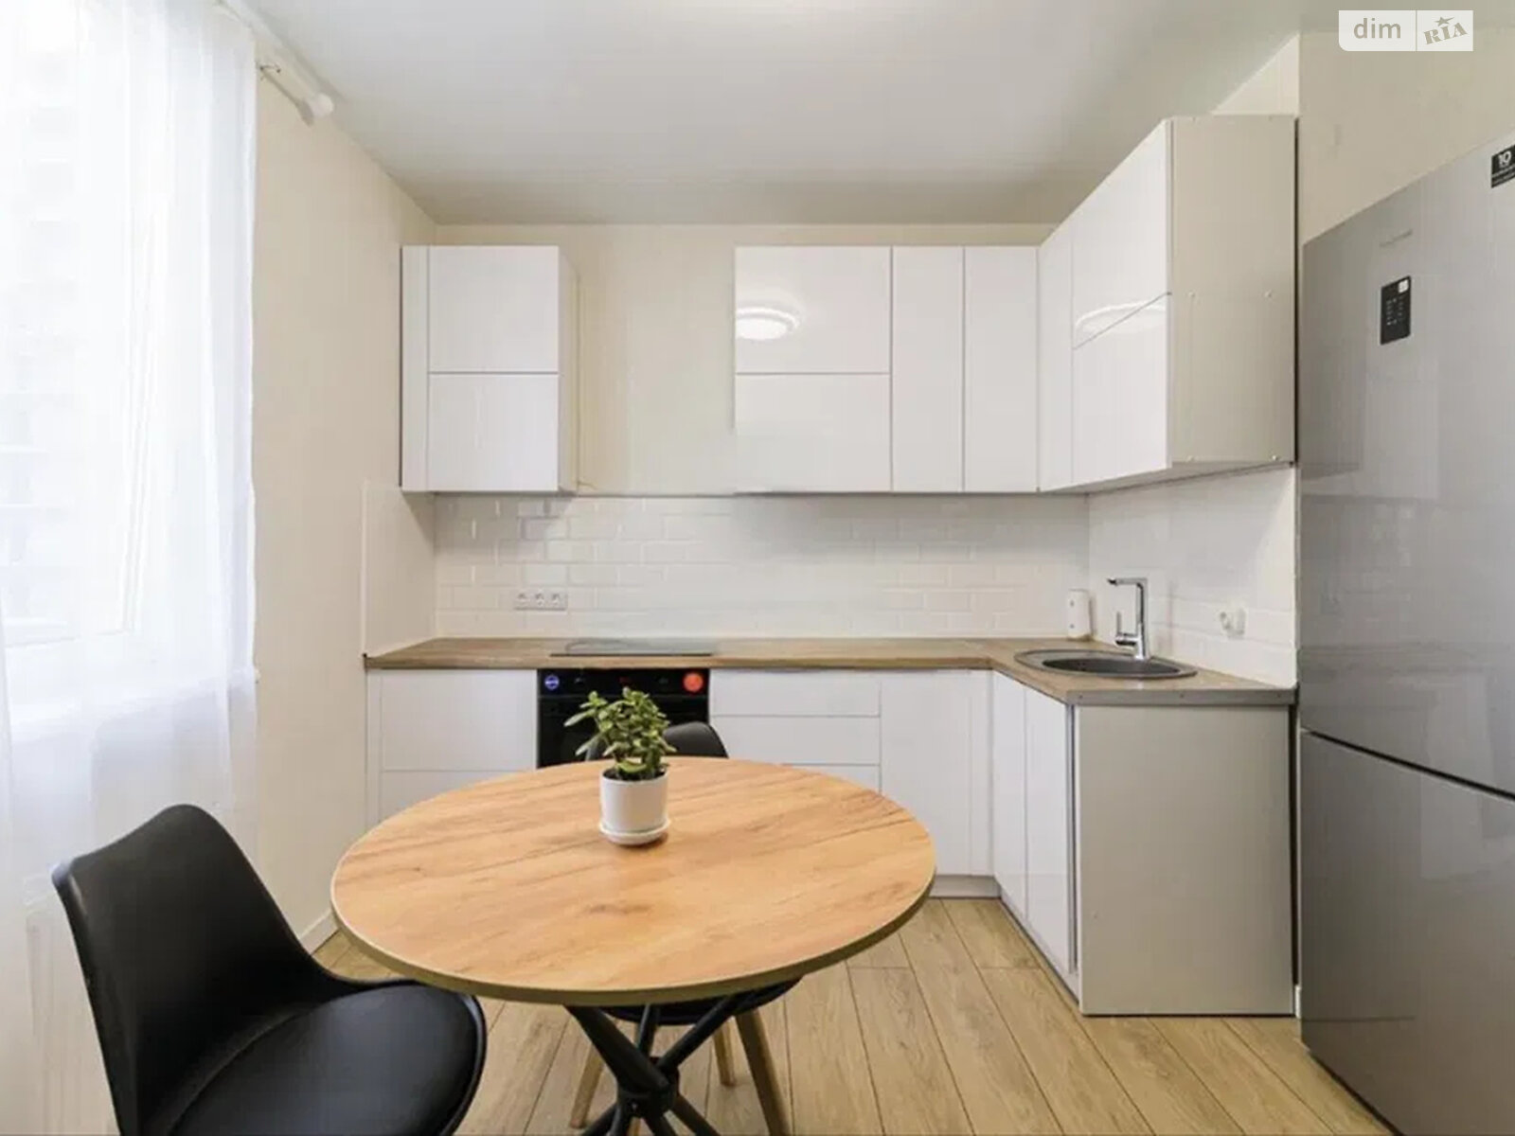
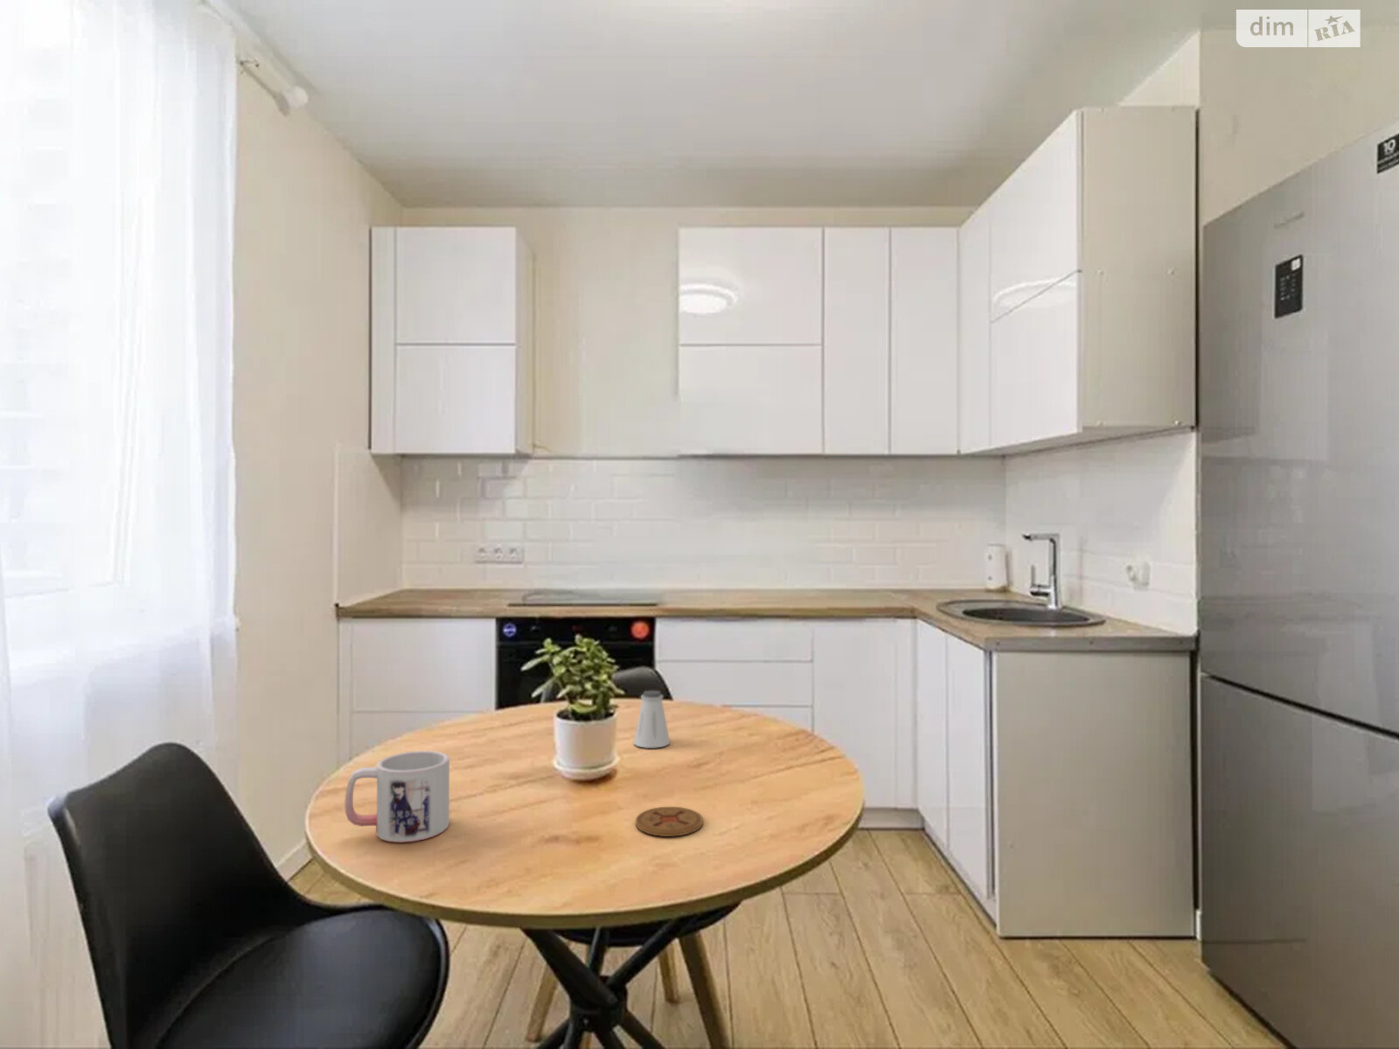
+ coaster [635,805,704,837]
+ mug [344,750,451,844]
+ saltshaker [633,690,671,749]
